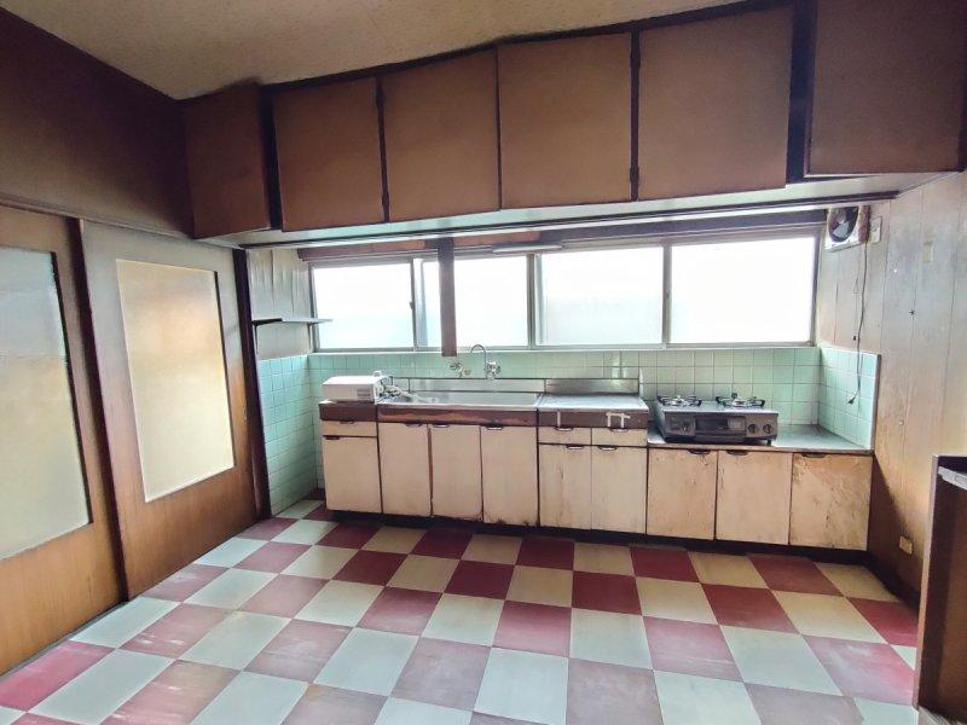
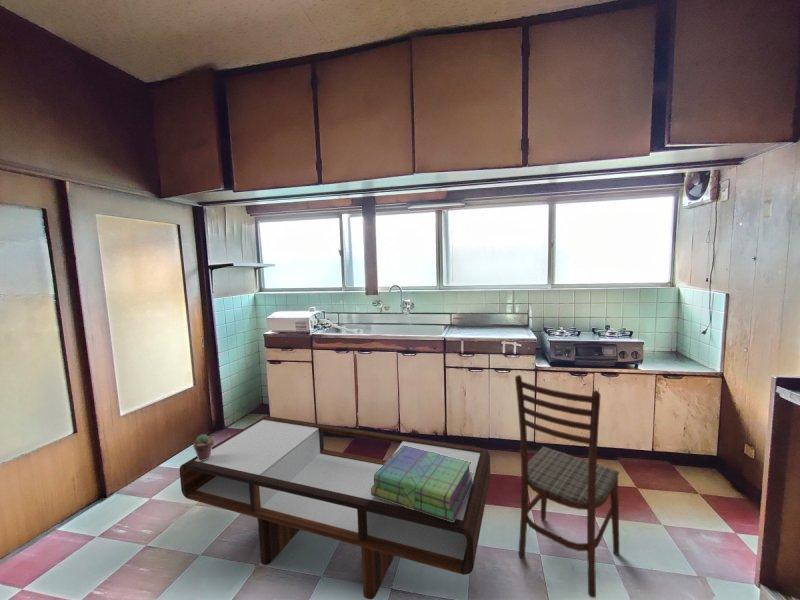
+ coffee table [179,415,491,600]
+ stack of books [371,445,474,522]
+ potted succulent [192,433,215,461]
+ dining chair [514,374,620,599]
